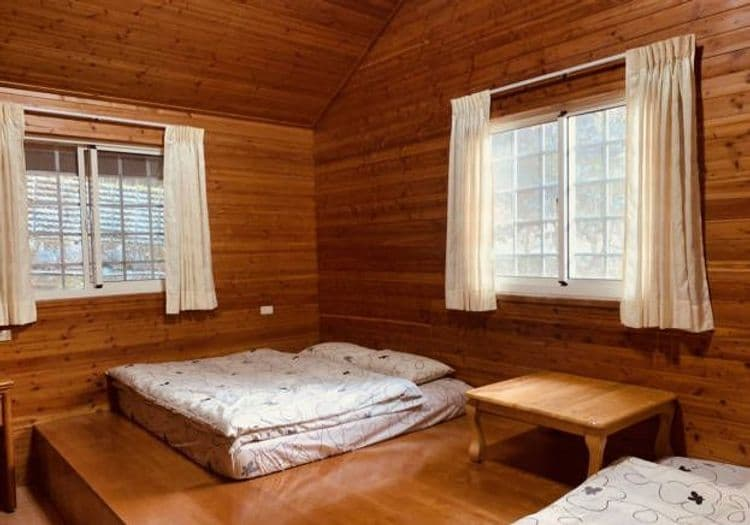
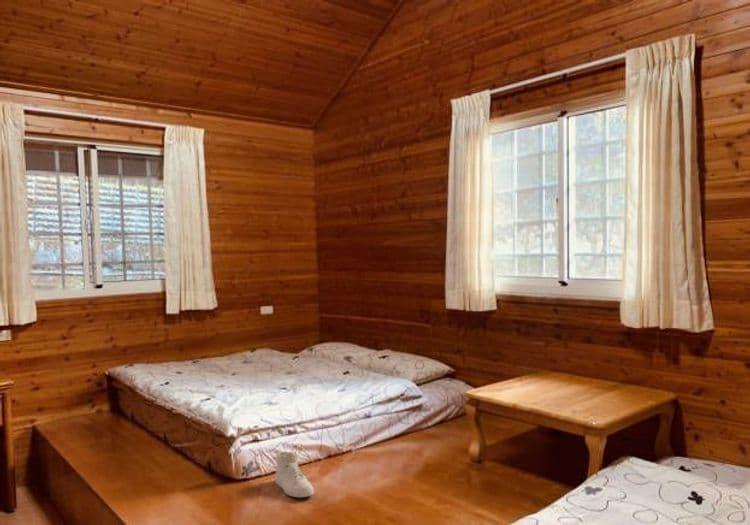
+ sneaker [274,450,315,498]
